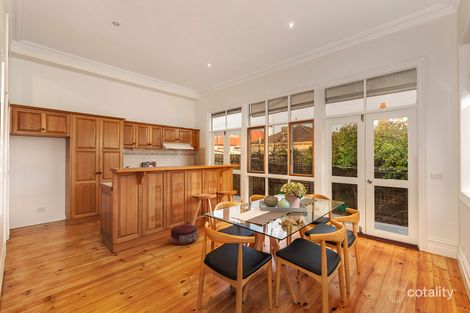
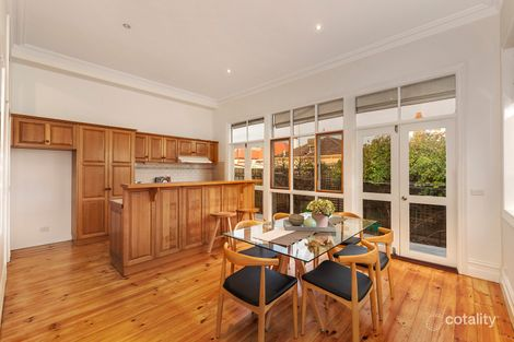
- pouf [170,223,198,246]
